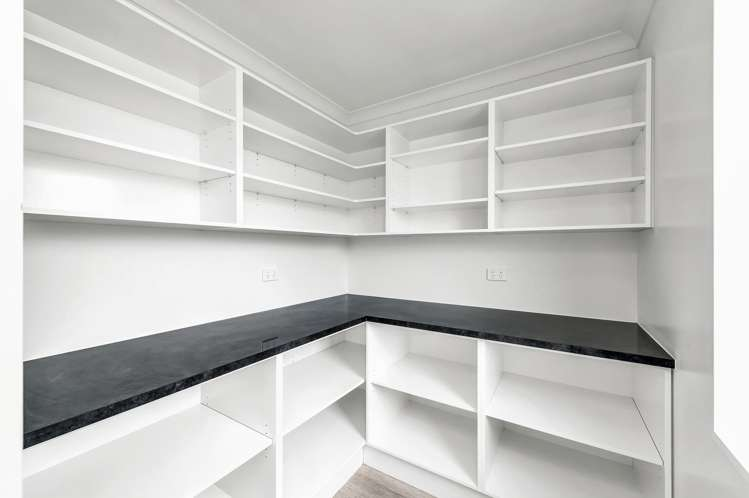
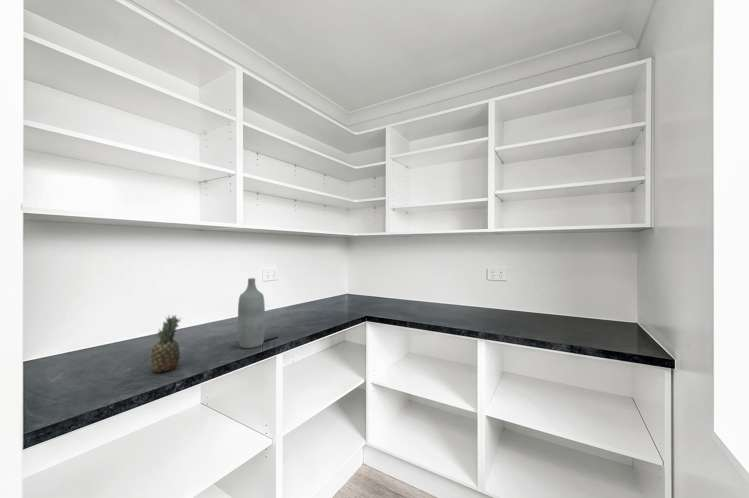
+ bottle [237,277,266,349]
+ fruit [149,314,183,374]
